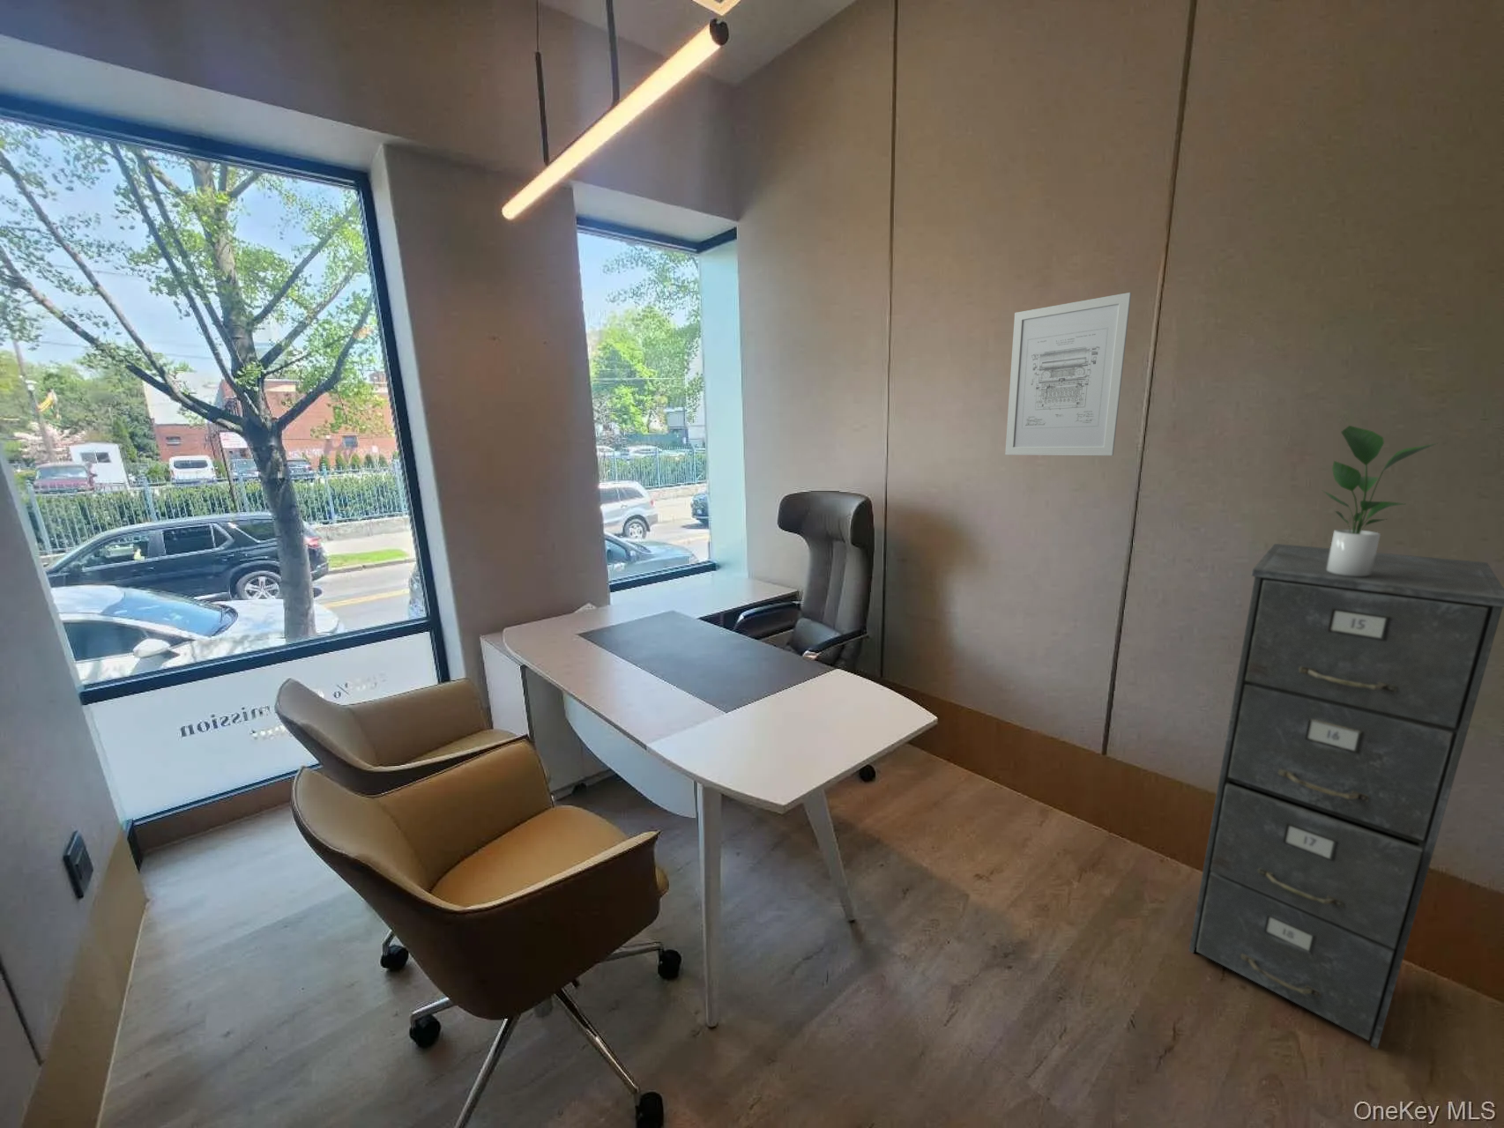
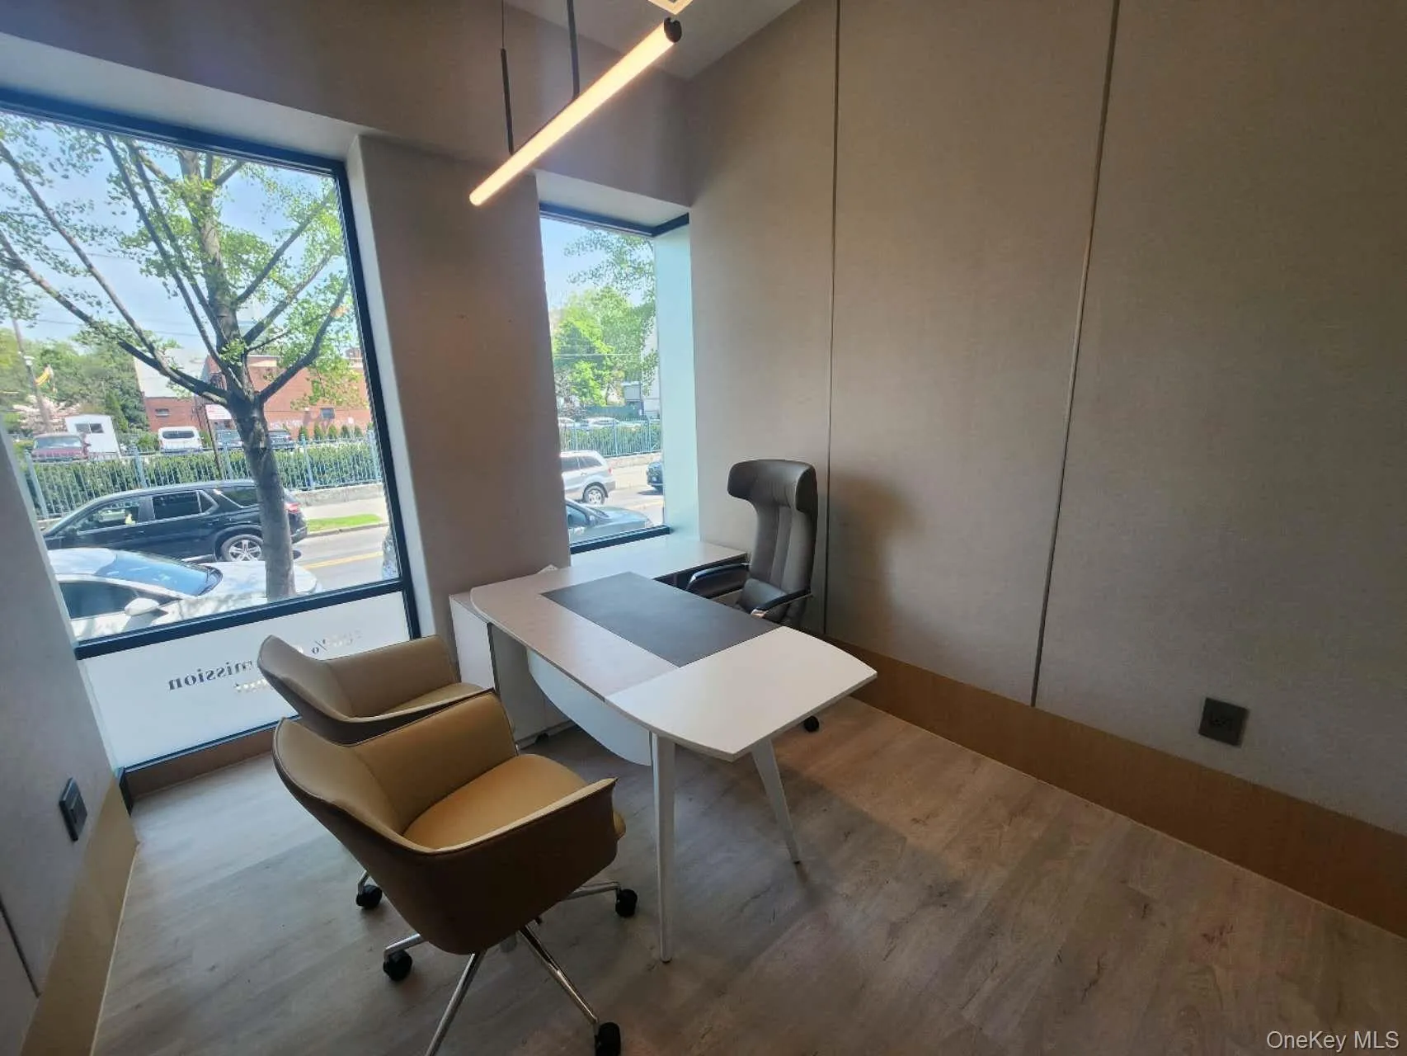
- filing cabinet [1189,543,1504,1050]
- potted plant [1323,424,1440,577]
- wall art [1004,291,1132,456]
